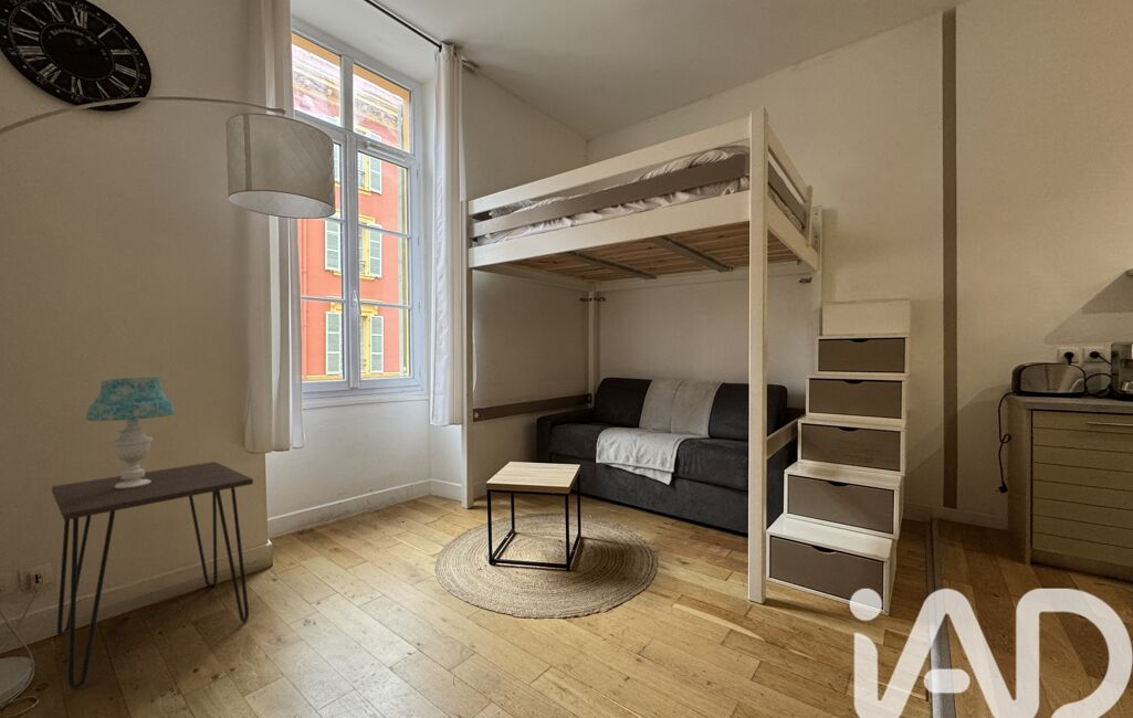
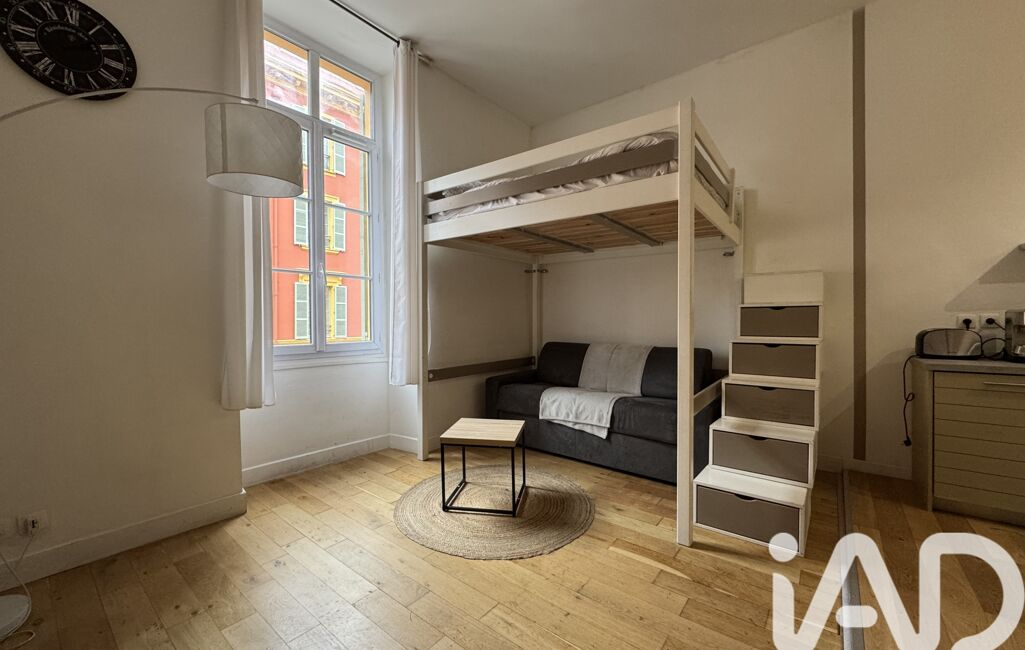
- desk [51,461,254,689]
- table lamp [85,377,176,489]
